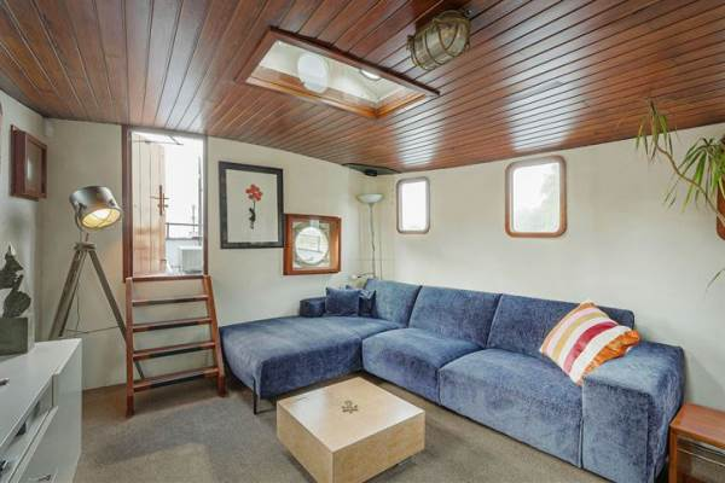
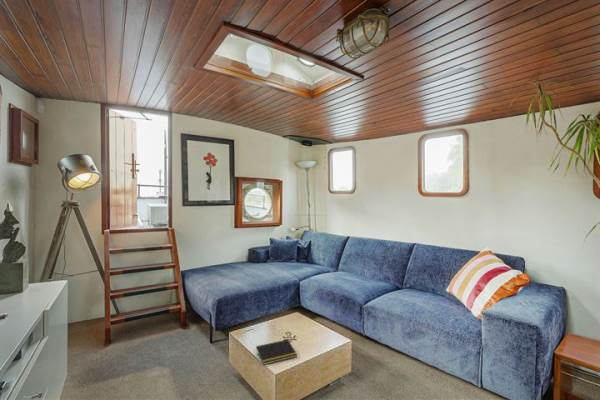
+ notepad [255,338,298,366]
